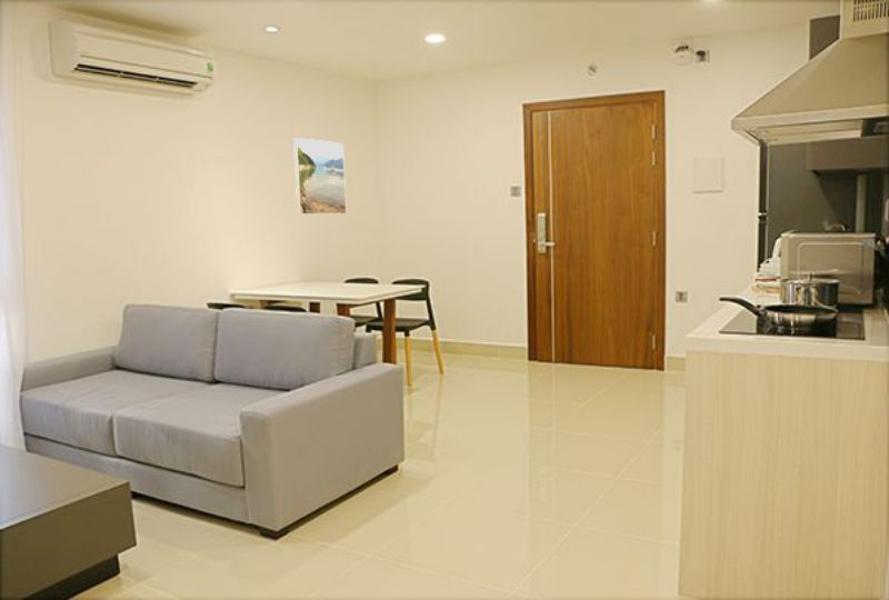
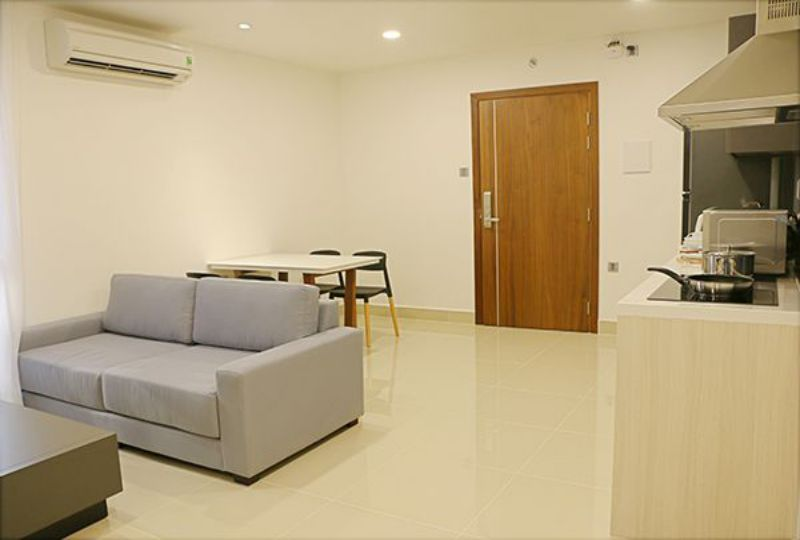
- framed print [292,137,348,216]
